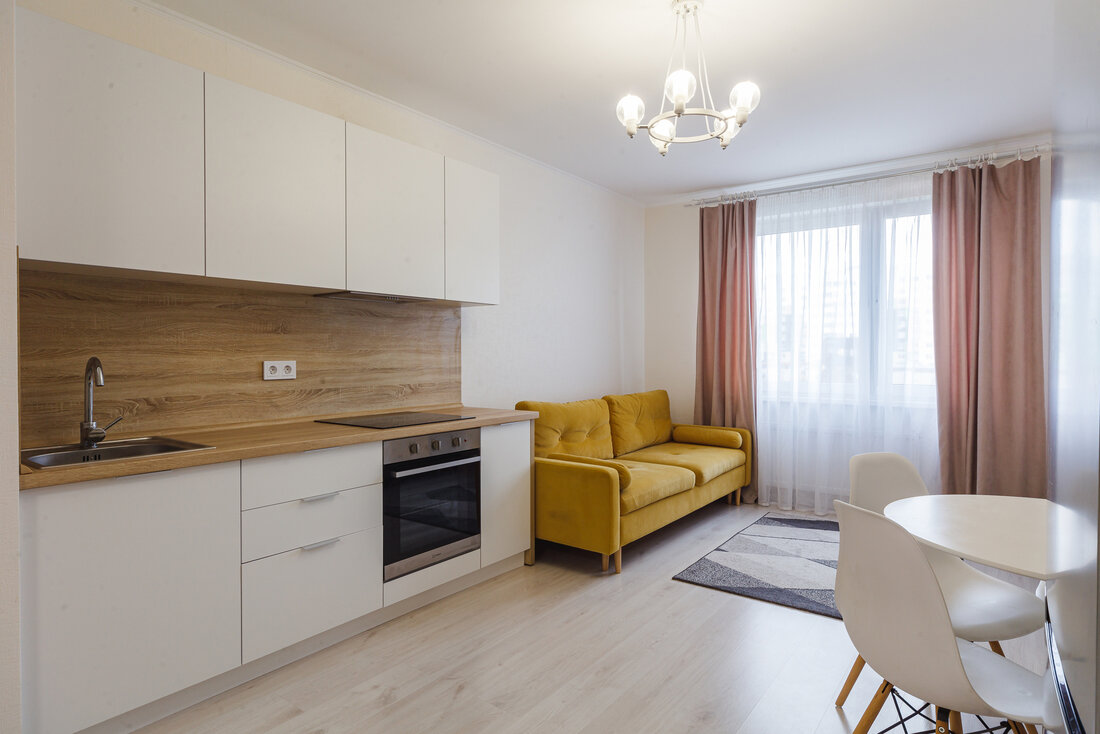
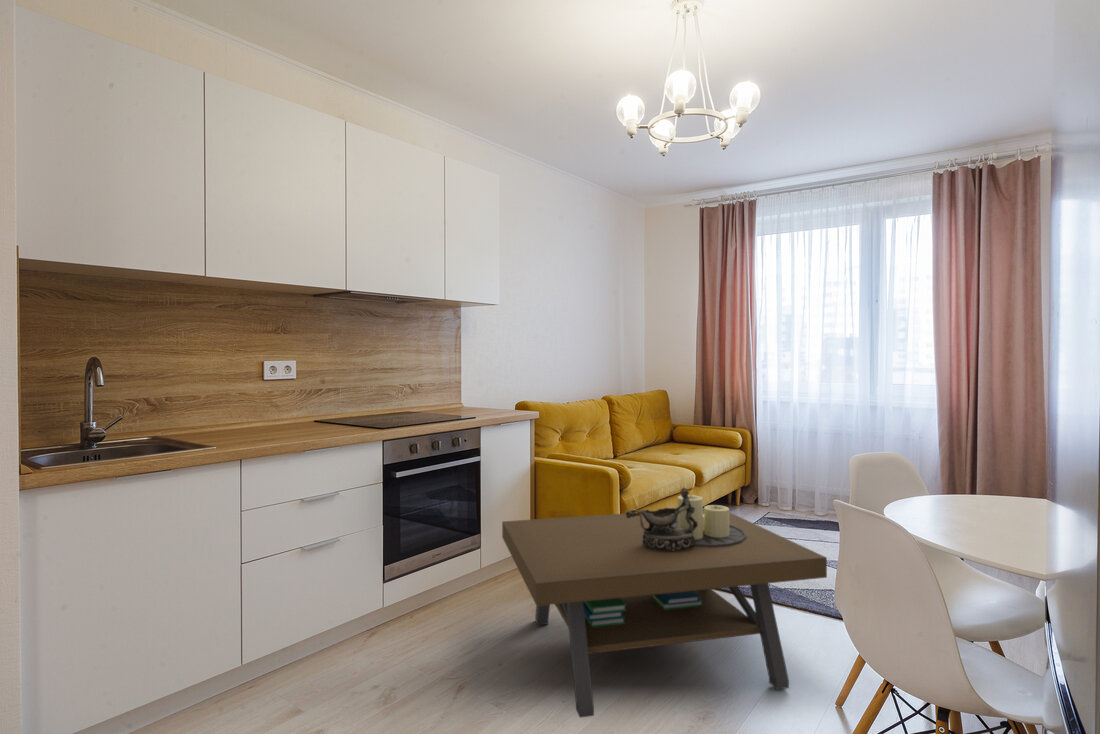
+ decorative bowl [625,487,698,551]
+ coffee table [501,494,828,719]
